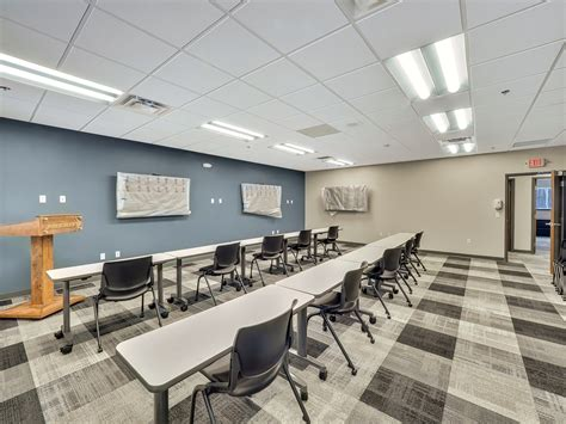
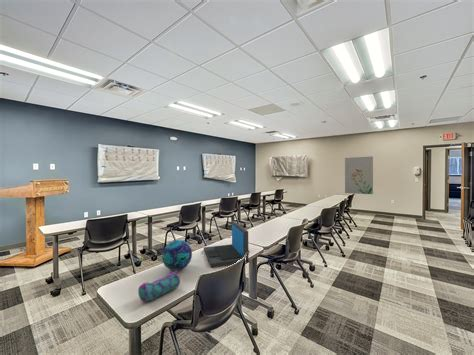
+ decorative ball [161,239,193,272]
+ wall art [344,156,374,195]
+ laptop [203,221,250,268]
+ pencil case [137,271,181,303]
